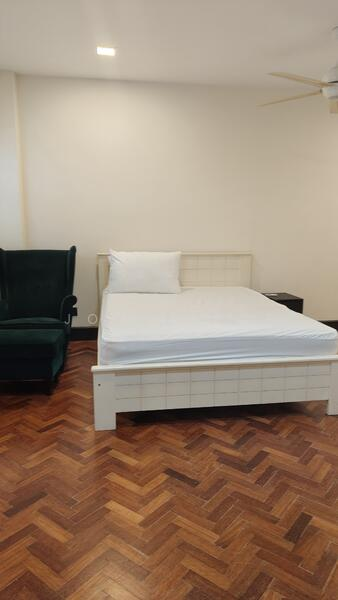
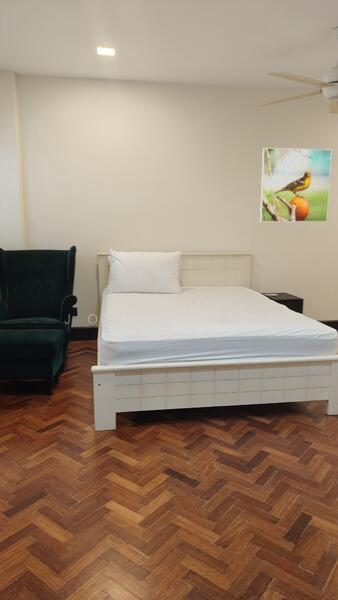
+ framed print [259,147,333,223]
